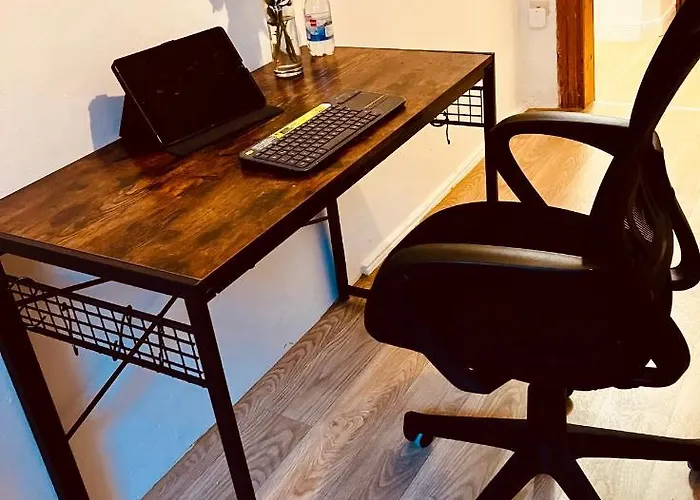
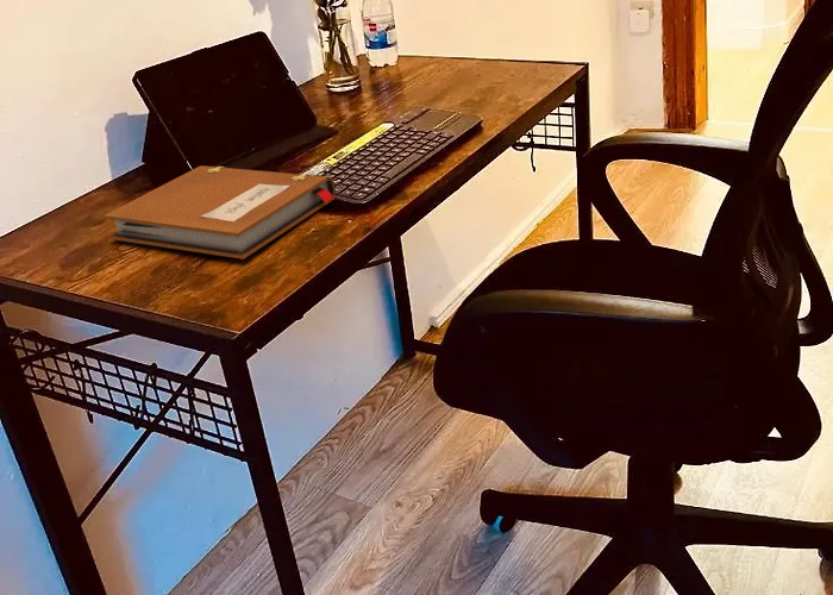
+ notebook [102,164,337,261]
